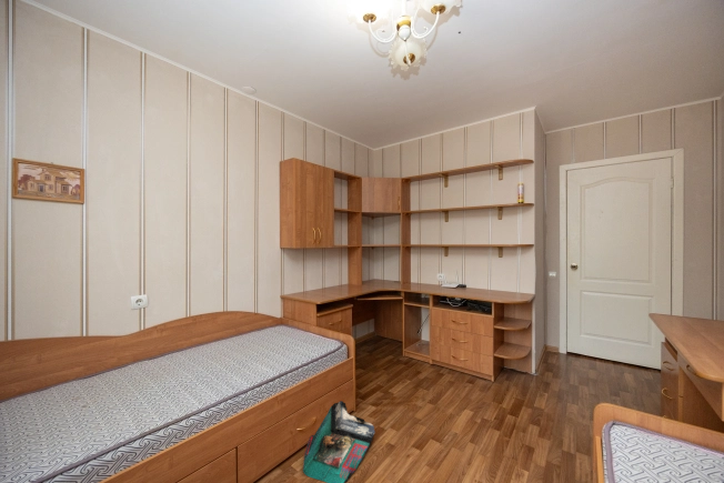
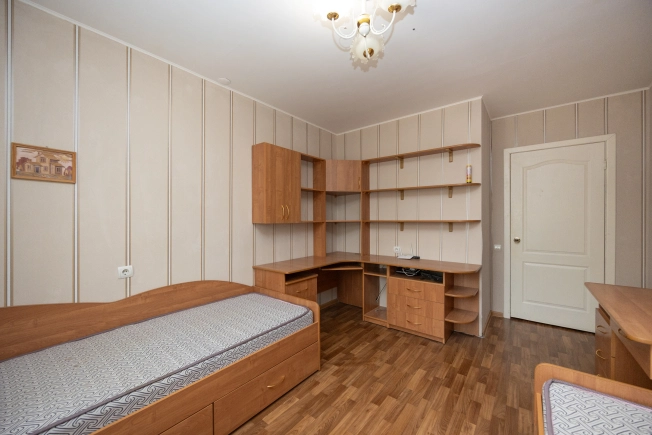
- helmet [302,400,375,483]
